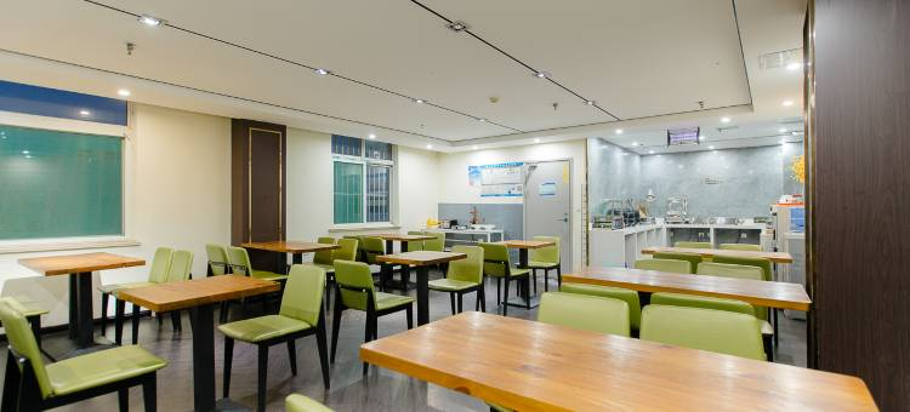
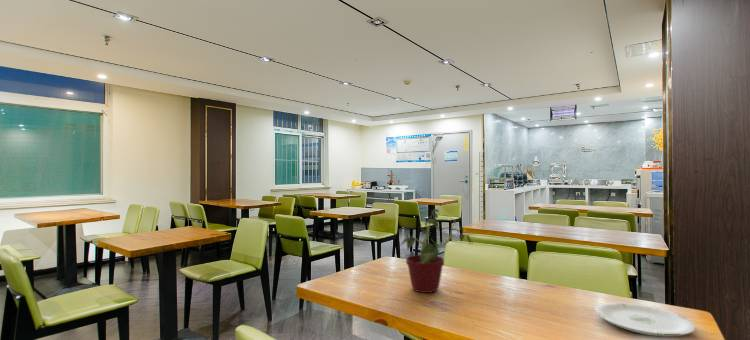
+ plate [595,302,697,337]
+ potted plant [399,208,473,294]
